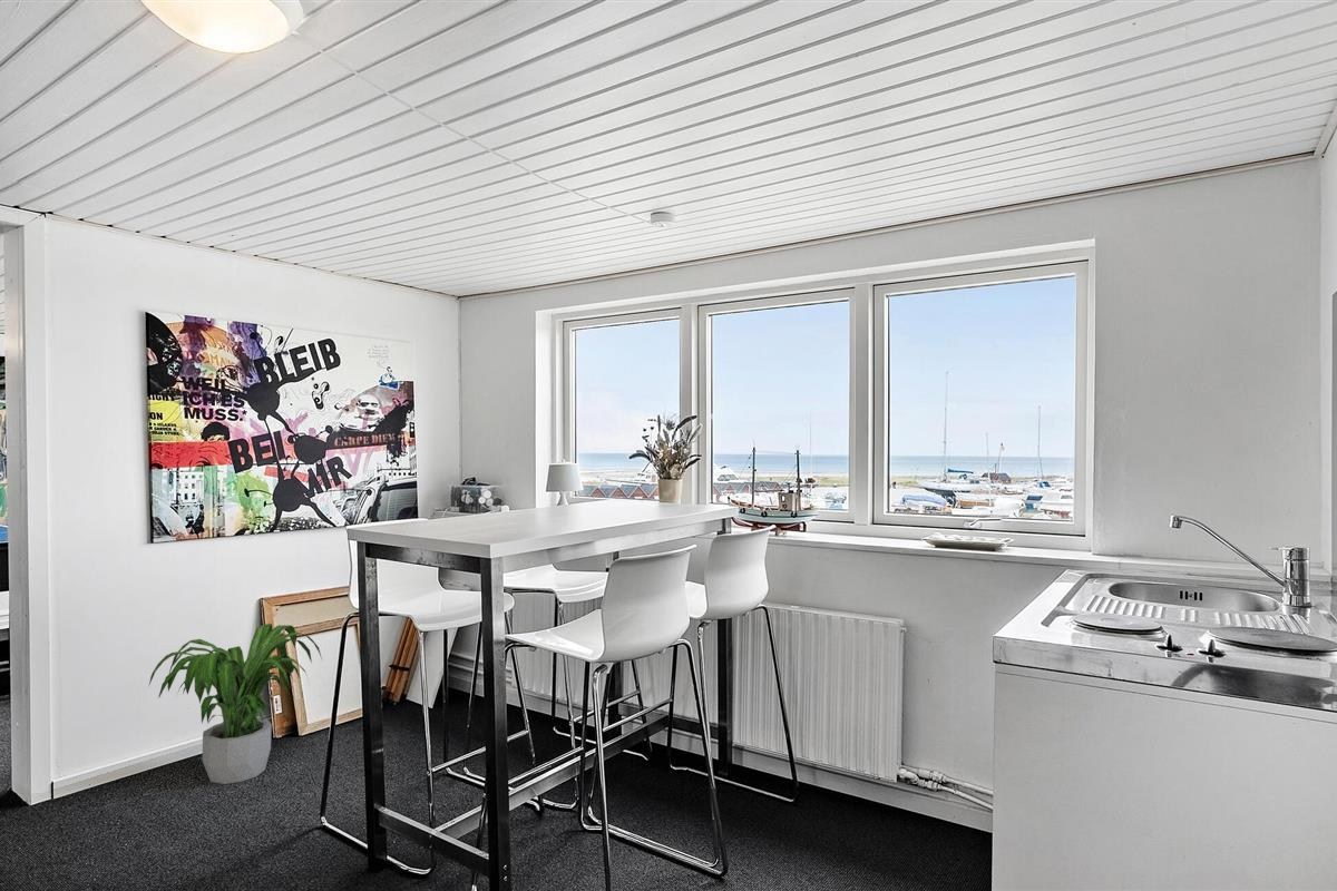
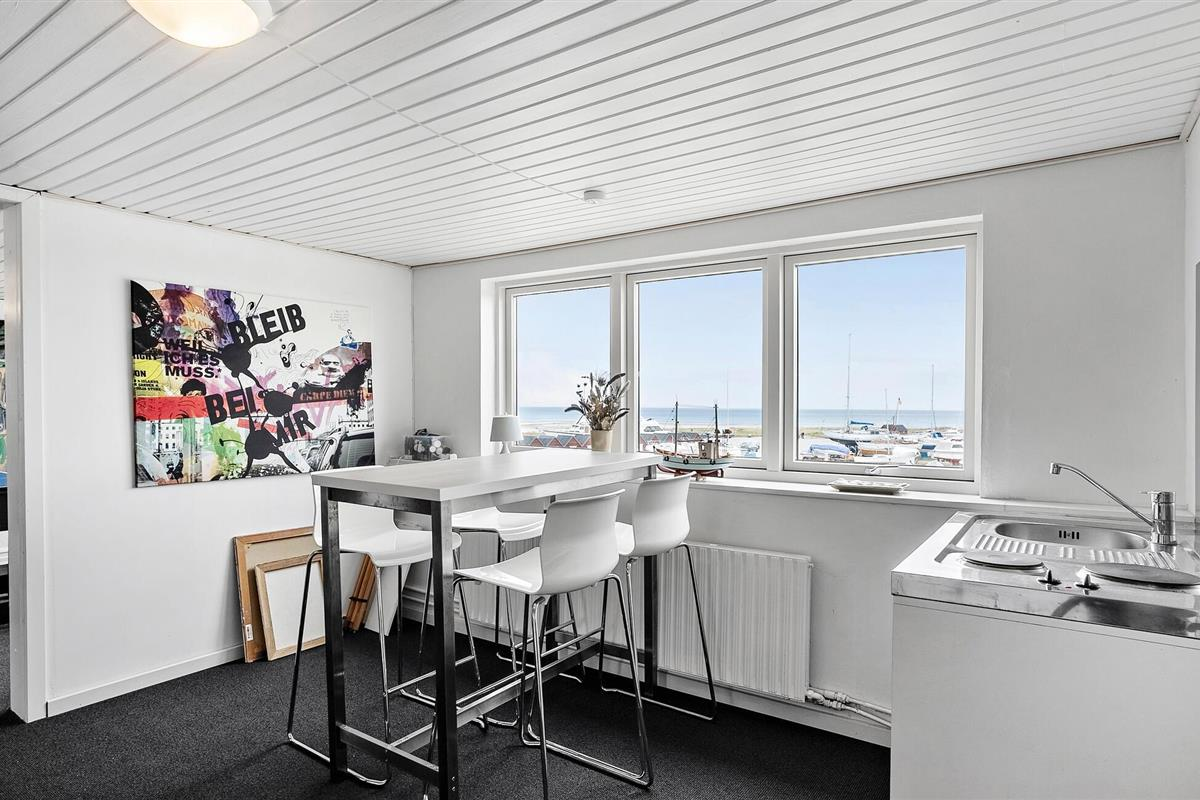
- potted plant [148,623,323,785]
